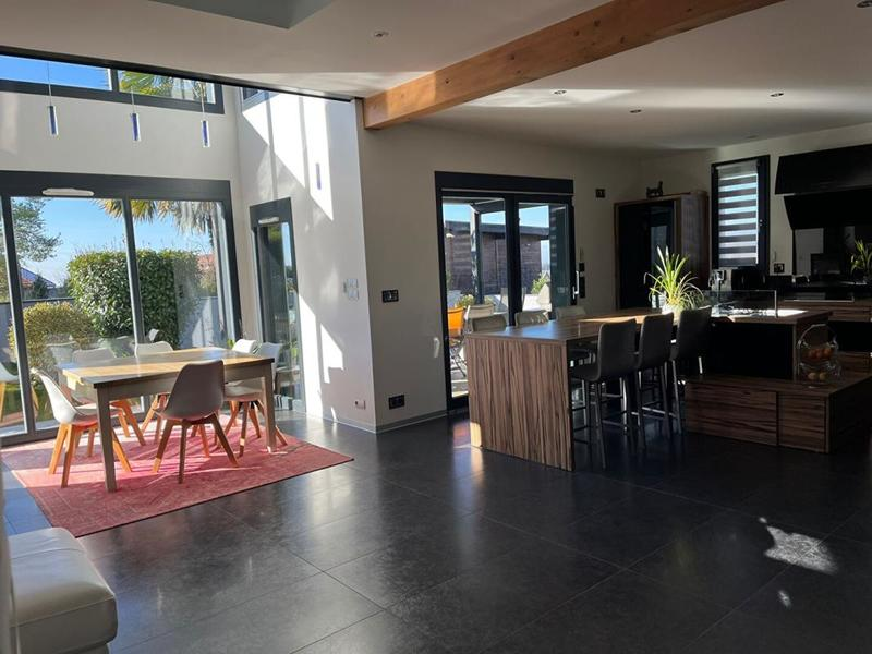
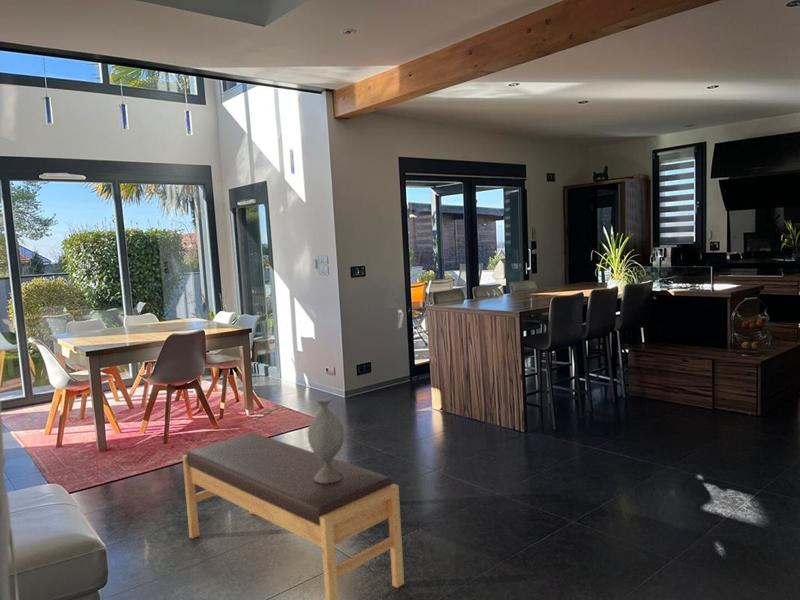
+ decorative vase [307,397,345,483]
+ bench [181,432,405,600]
